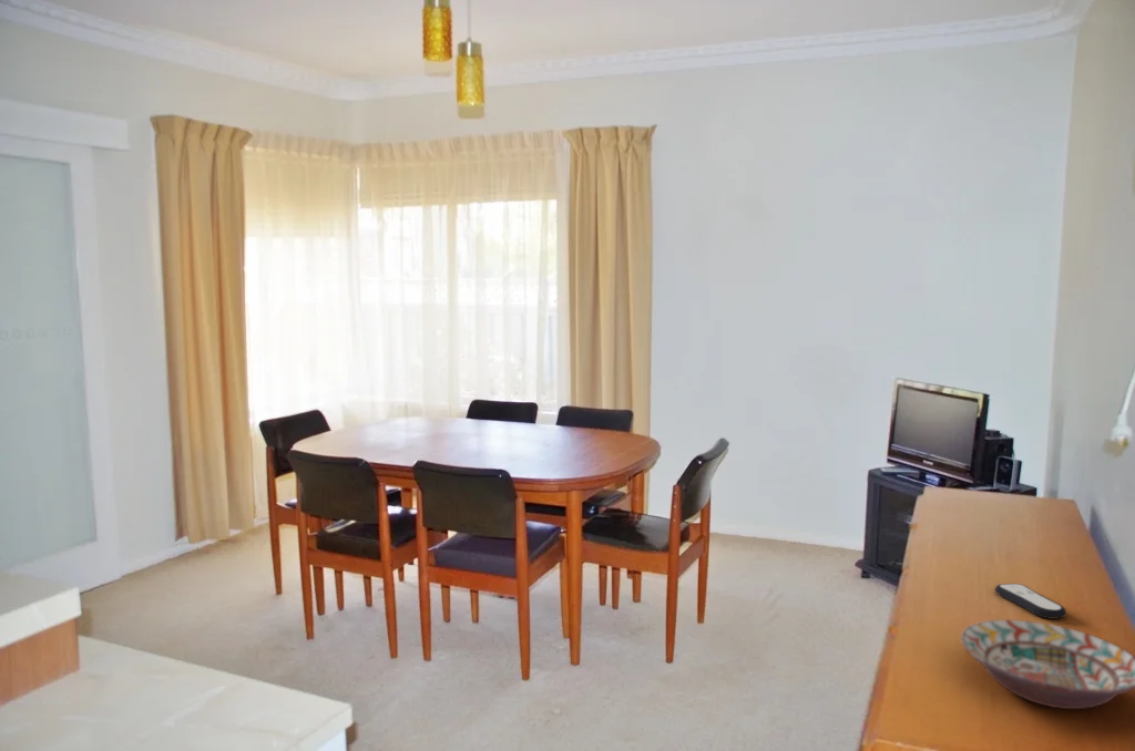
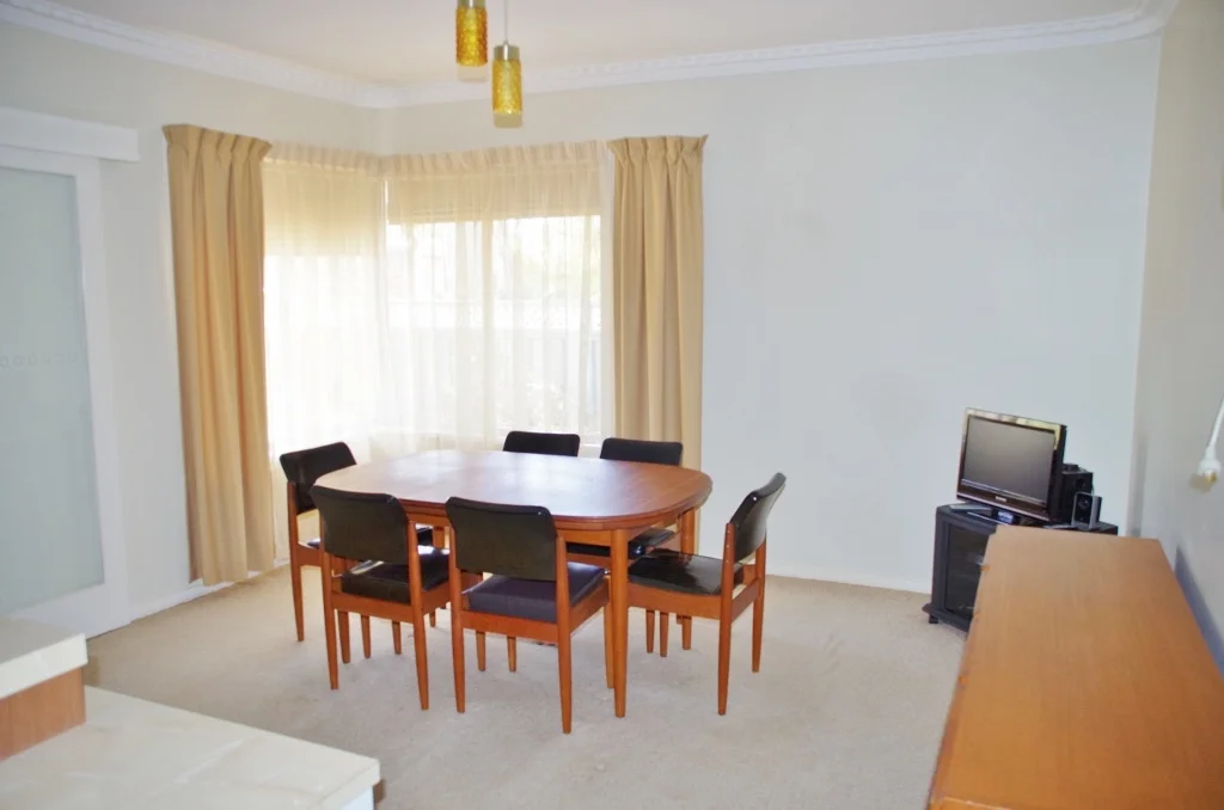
- decorative bowl [960,619,1135,710]
- remote control [994,583,1067,619]
